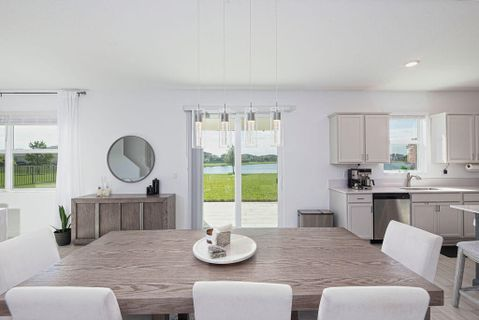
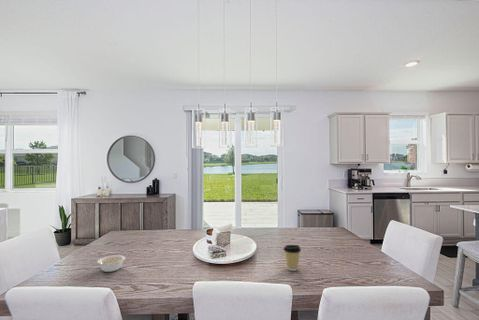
+ legume [96,254,126,273]
+ coffee cup [283,244,302,272]
